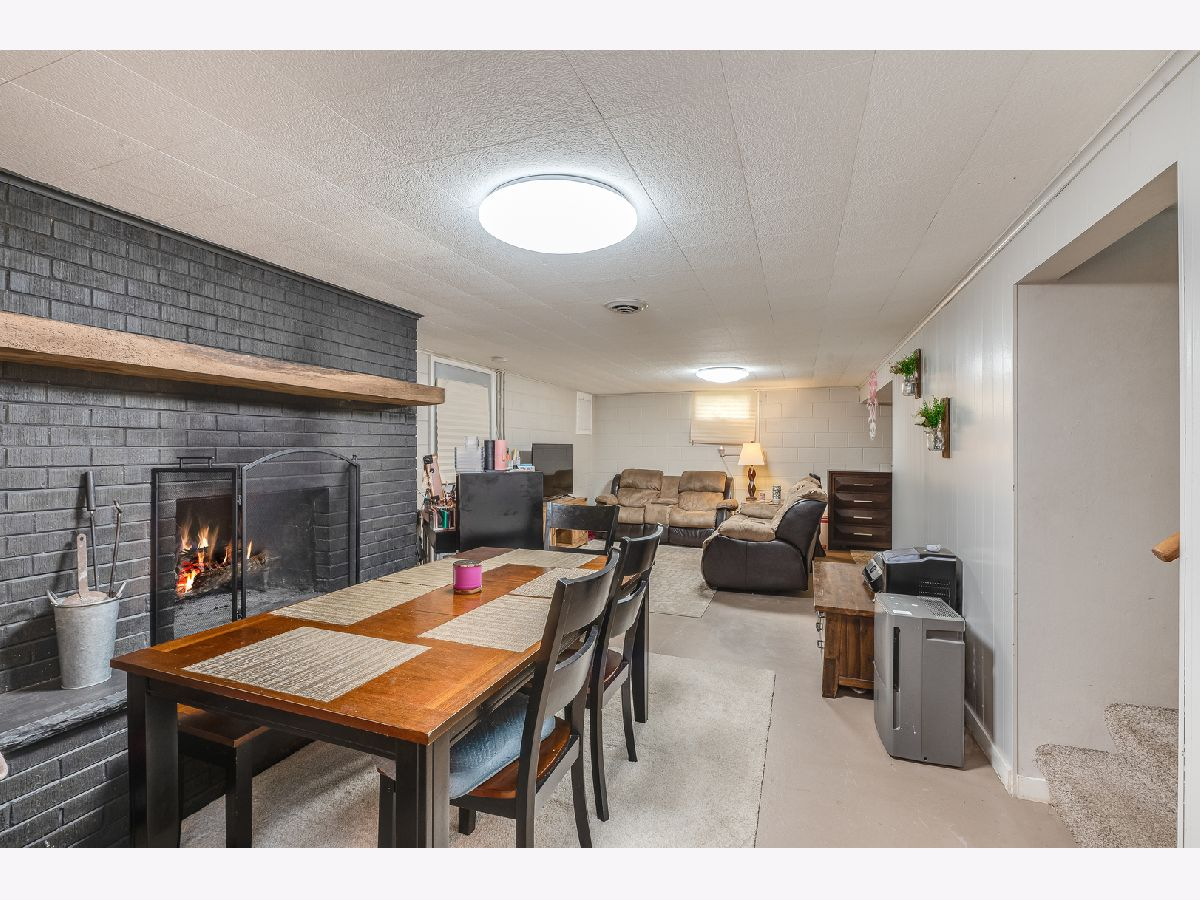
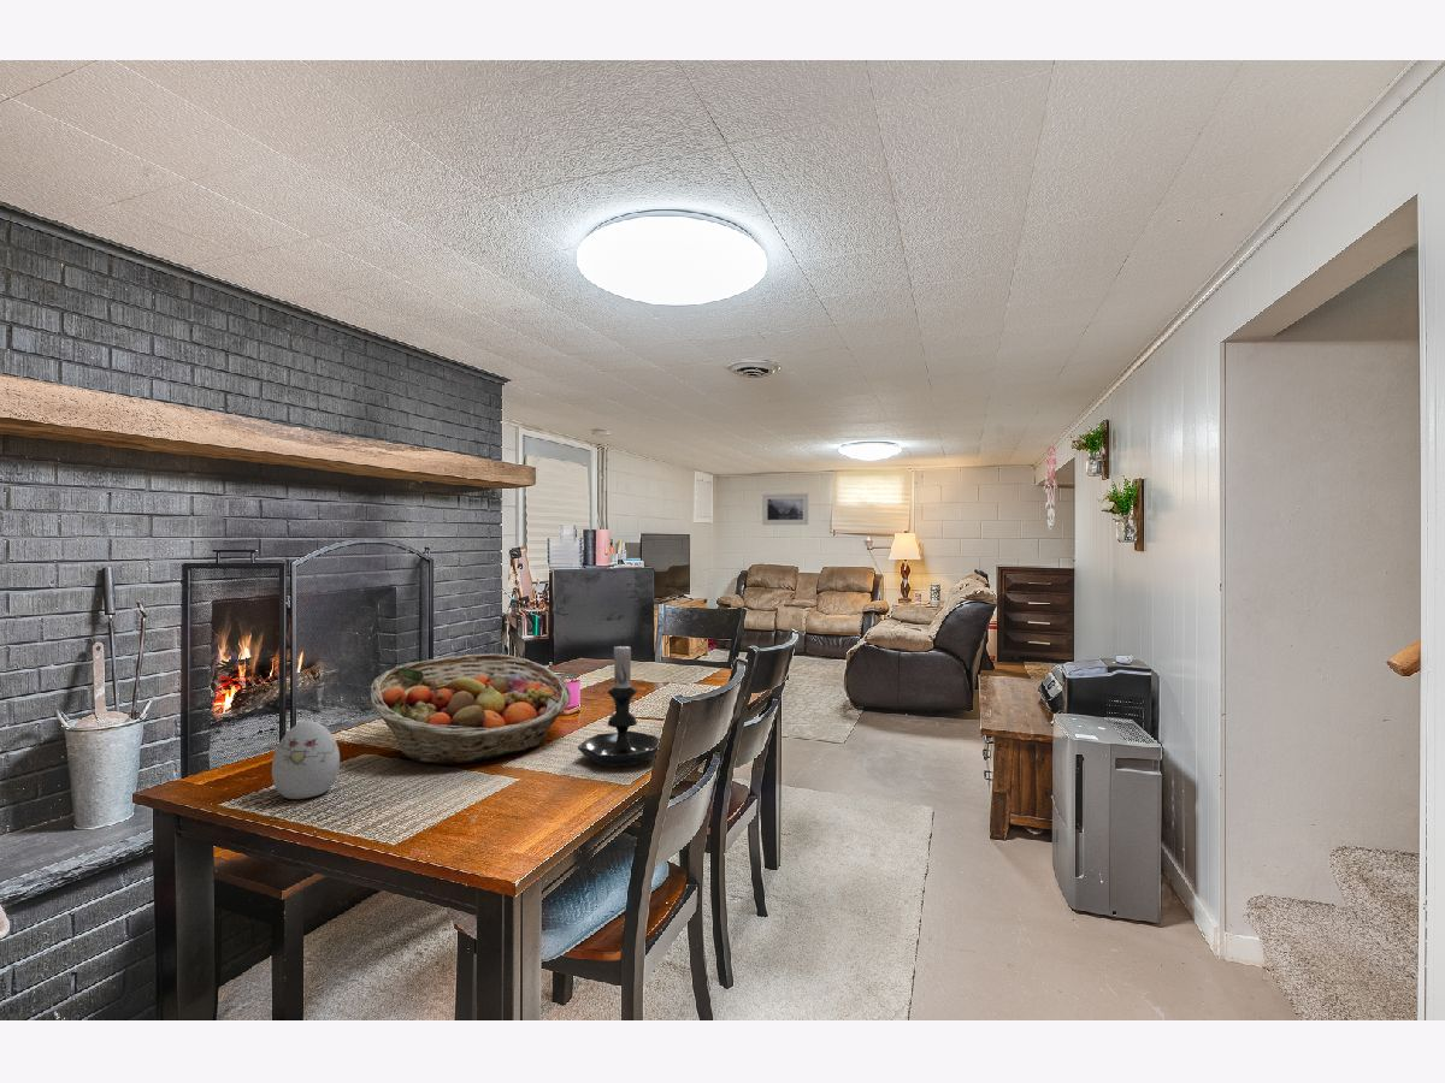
+ decorative egg [271,720,341,800]
+ candle holder [576,637,661,767]
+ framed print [761,492,809,526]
+ fruit basket [370,652,572,765]
